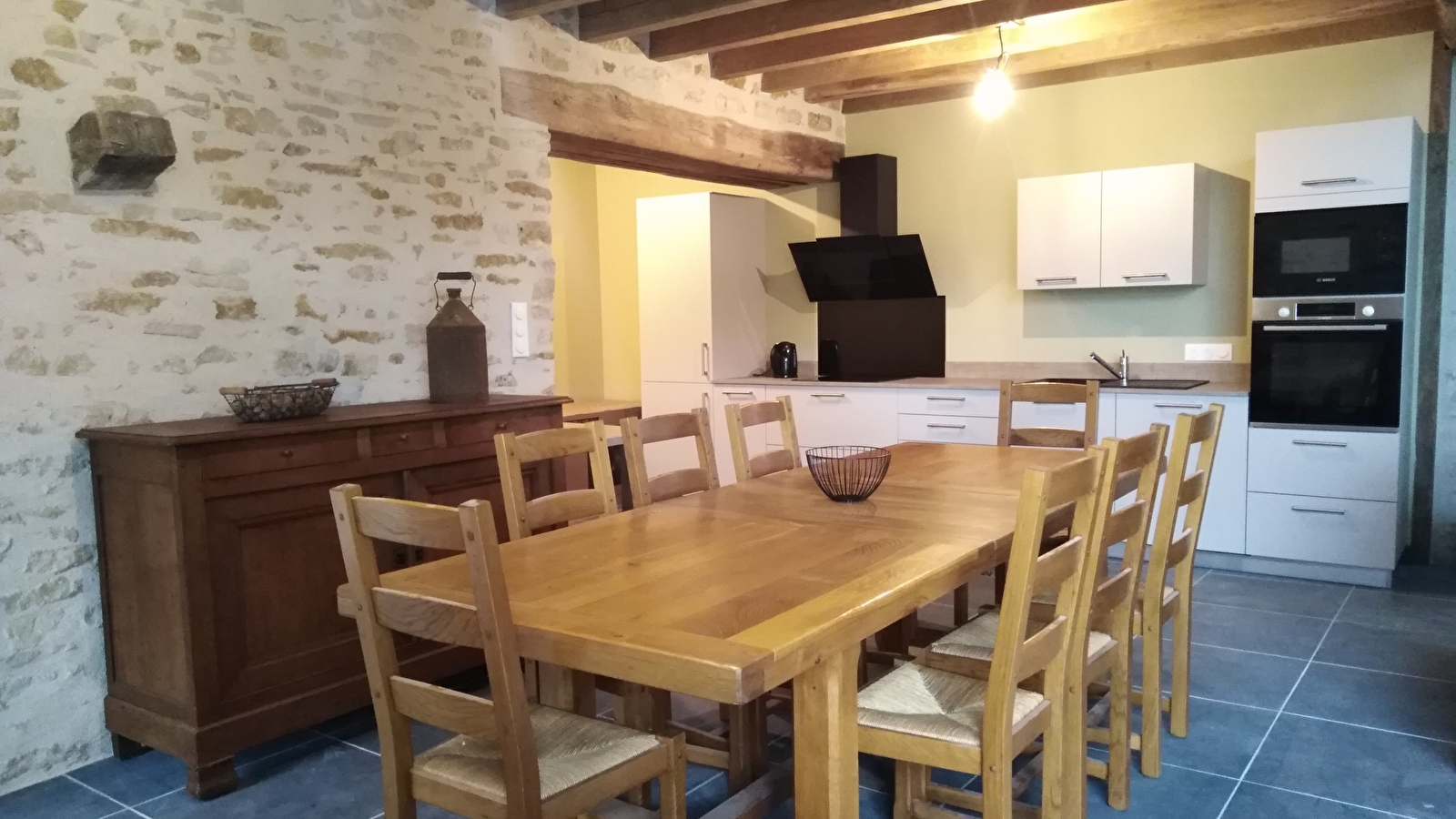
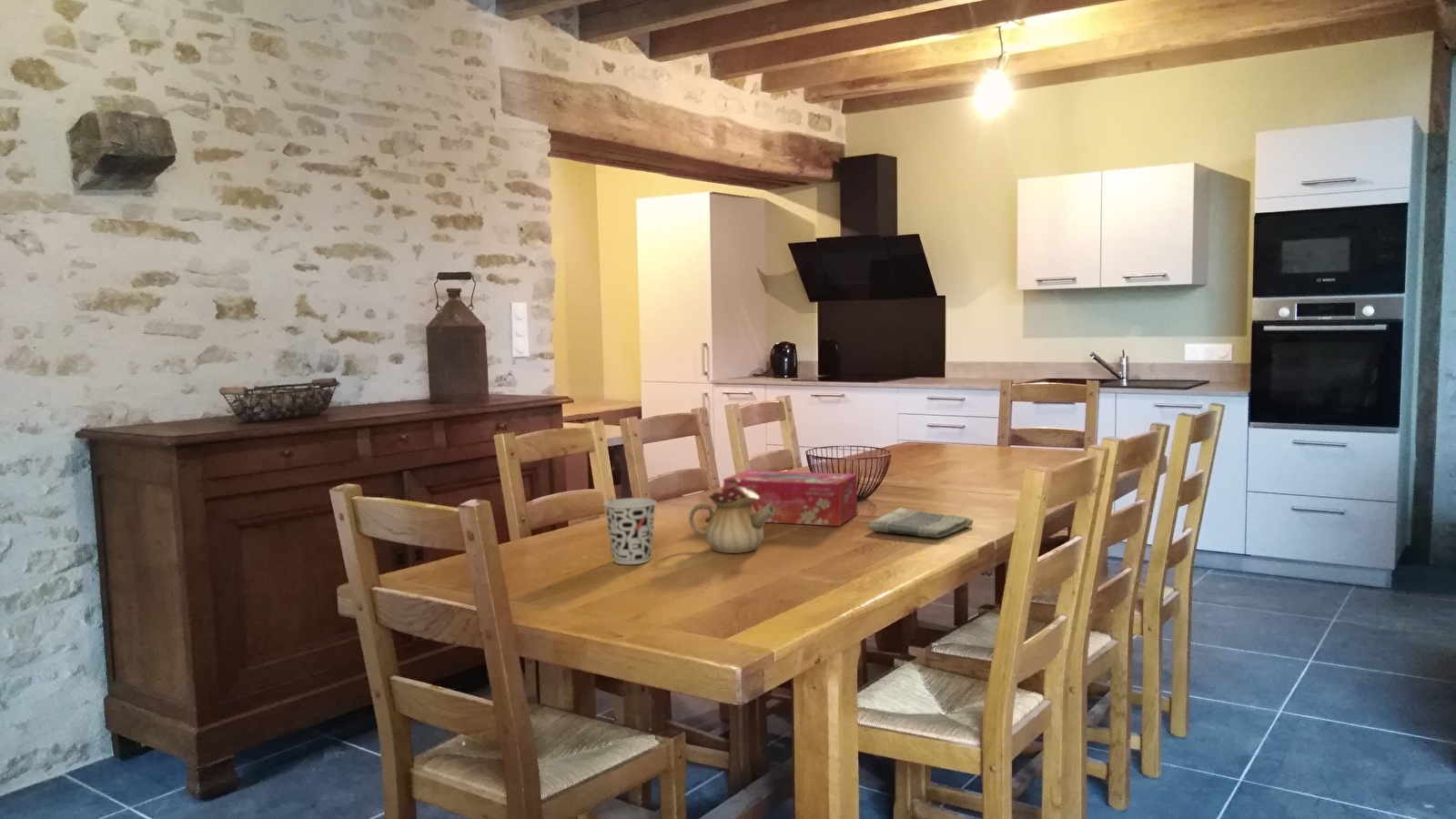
+ teapot [688,478,774,554]
+ cup [602,497,657,565]
+ tissue box [723,470,858,527]
+ dish towel [867,507,975,539]
